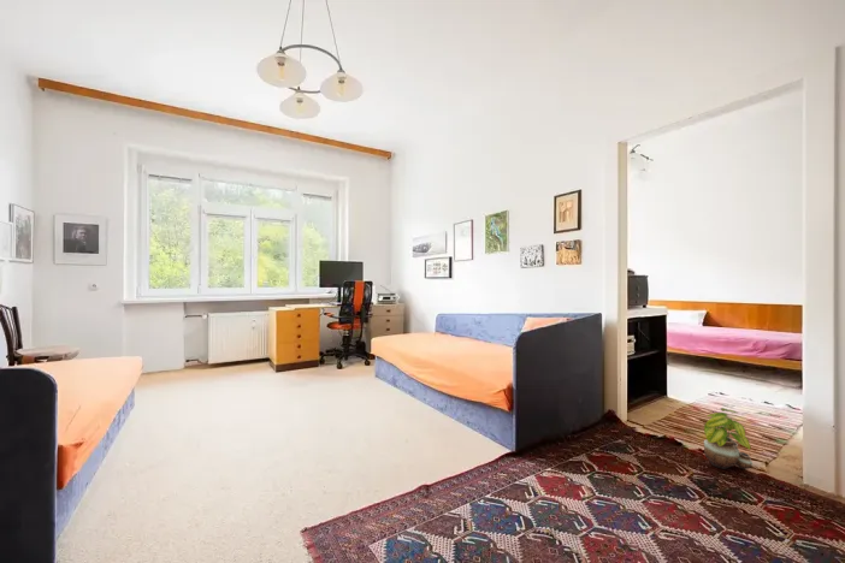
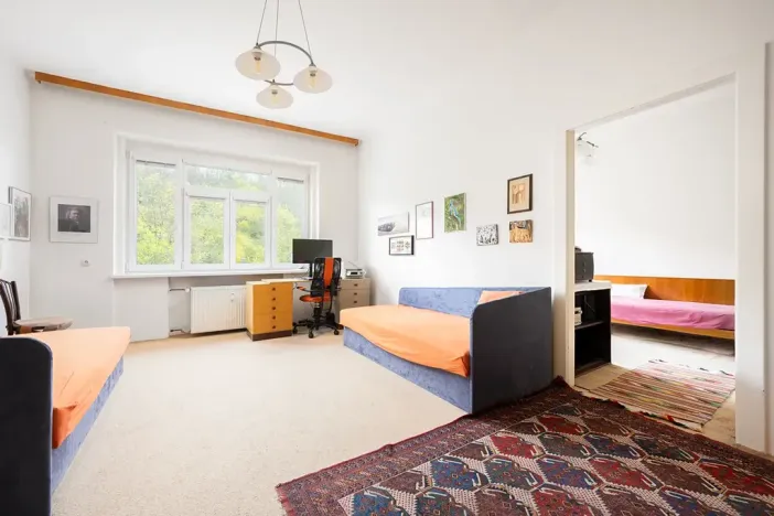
- potted plant [703,407,754,470]
